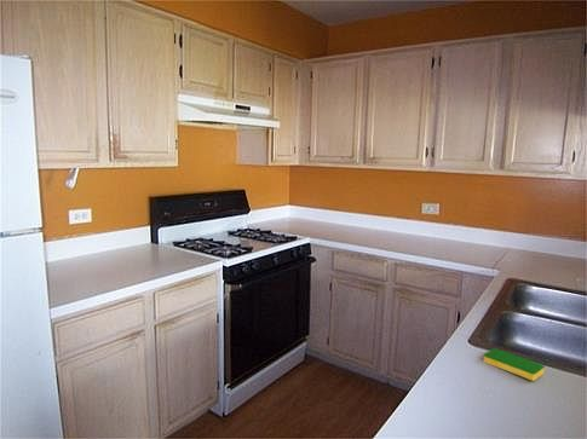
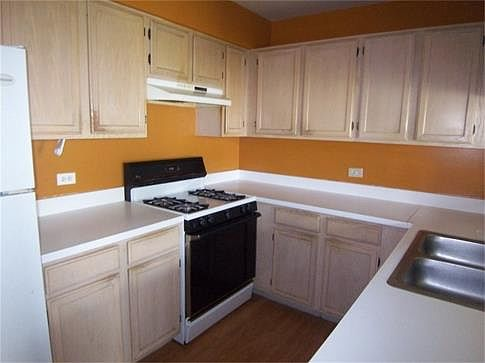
- dish sponge [482,347,546,382]
